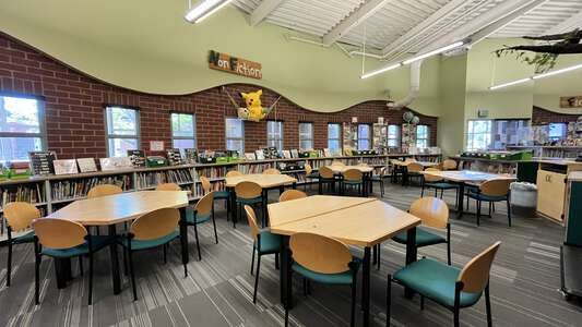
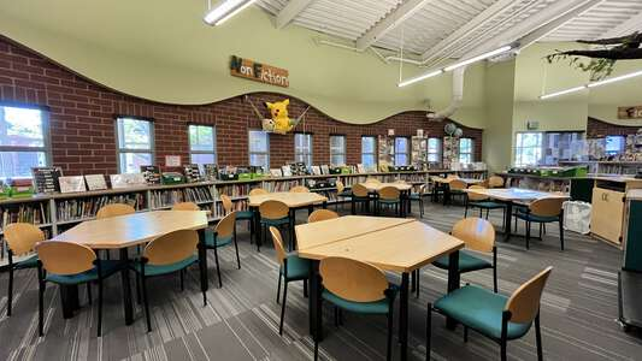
- trash can [510,185,539,219]
